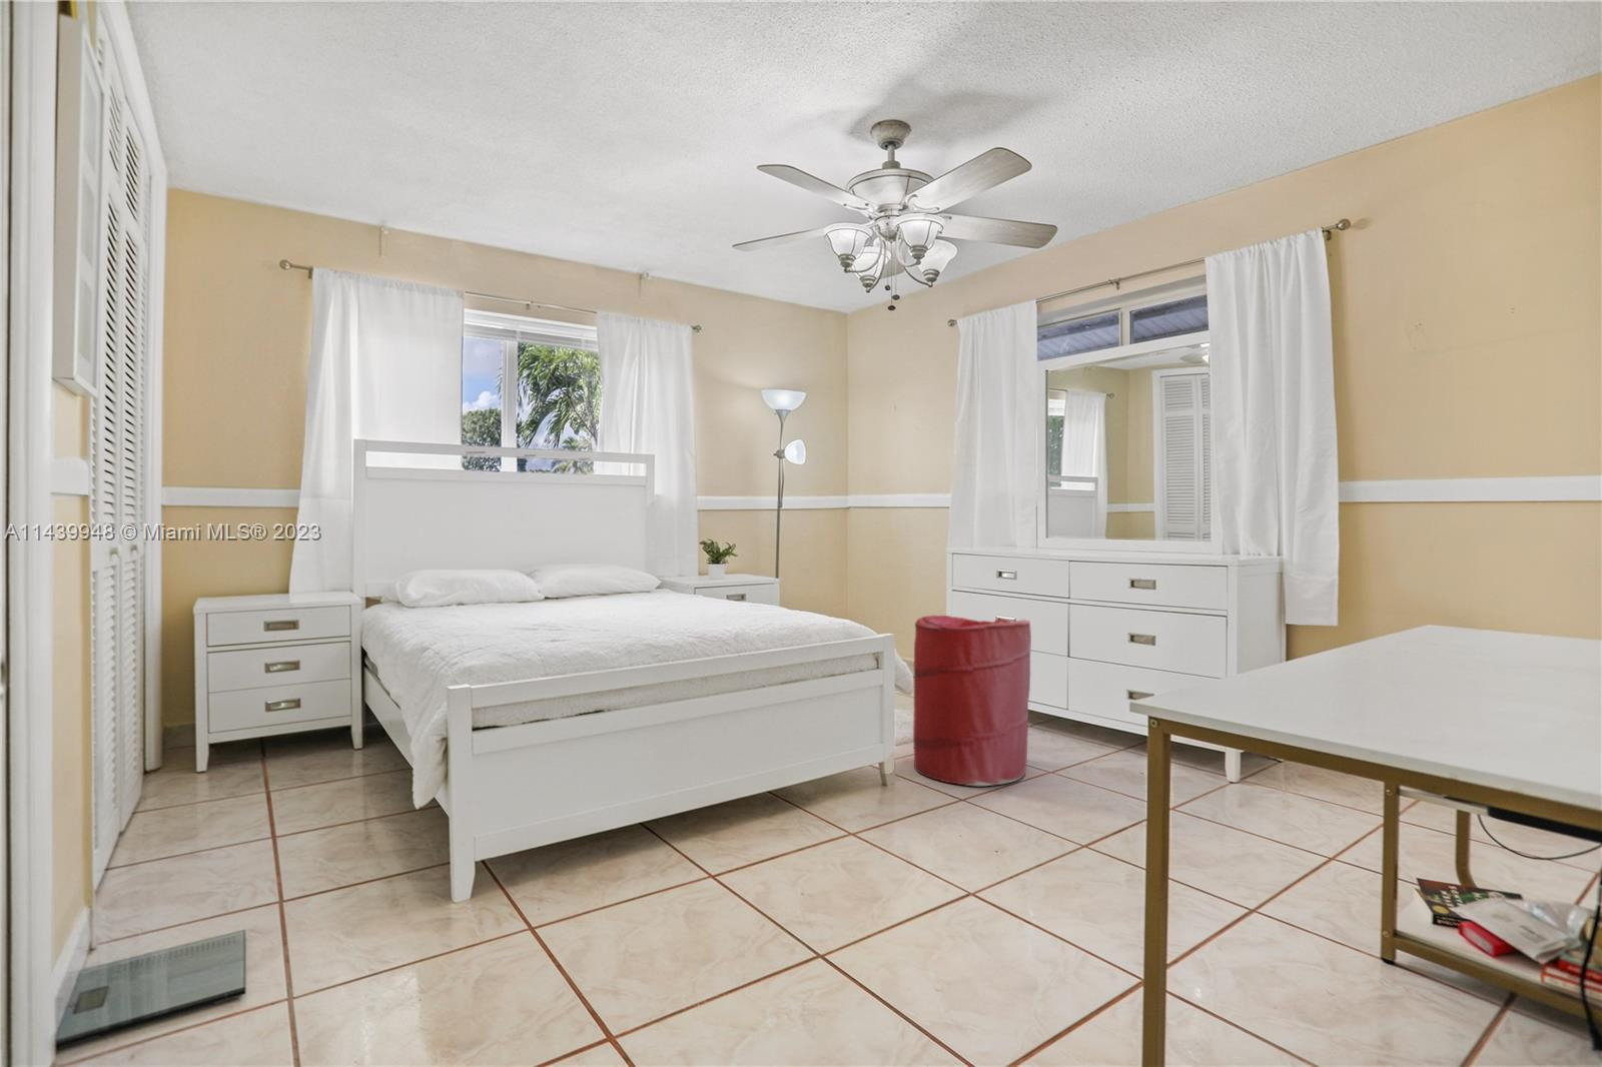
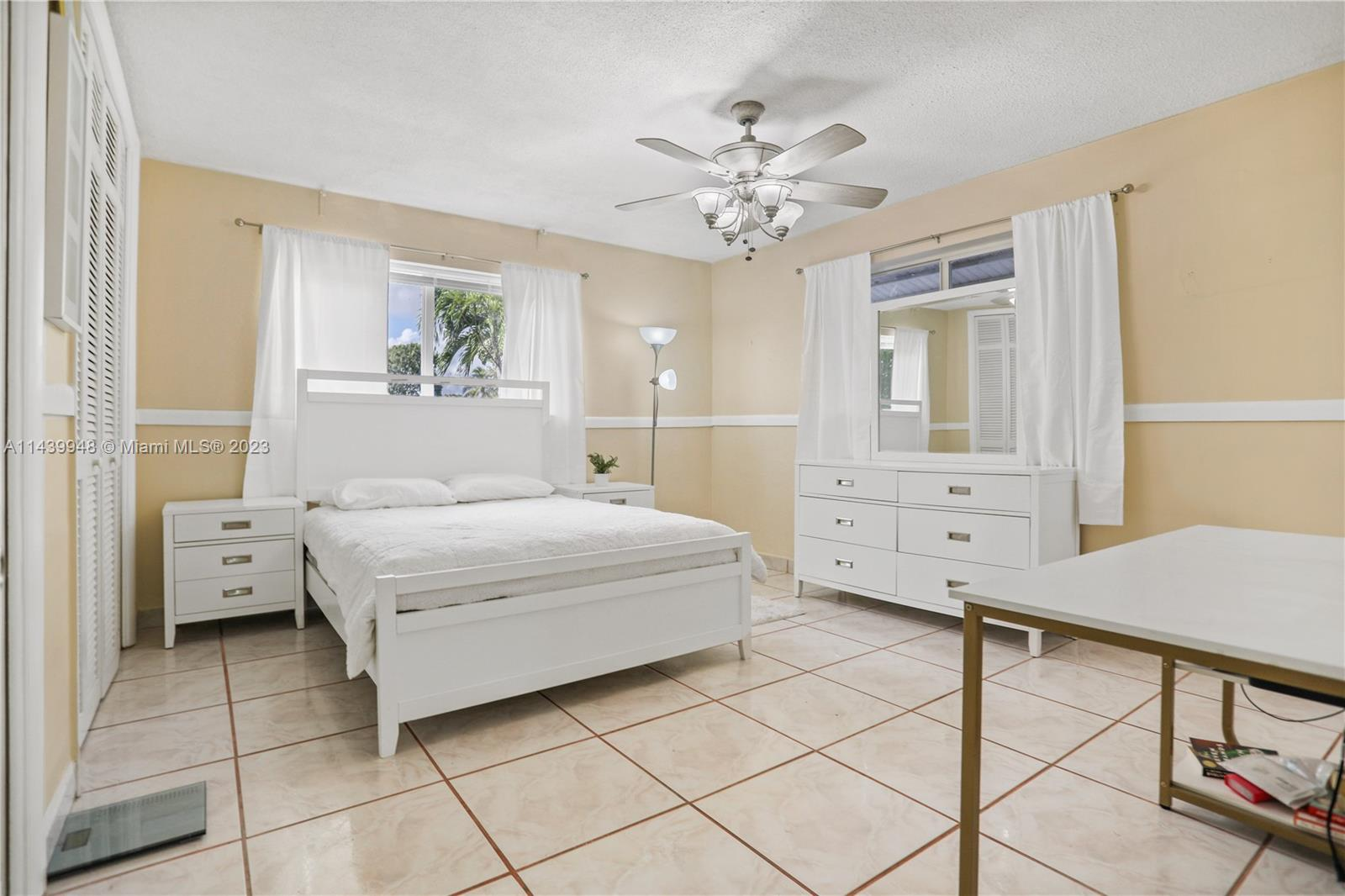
- laundry hamper [912,614,1033,787]
